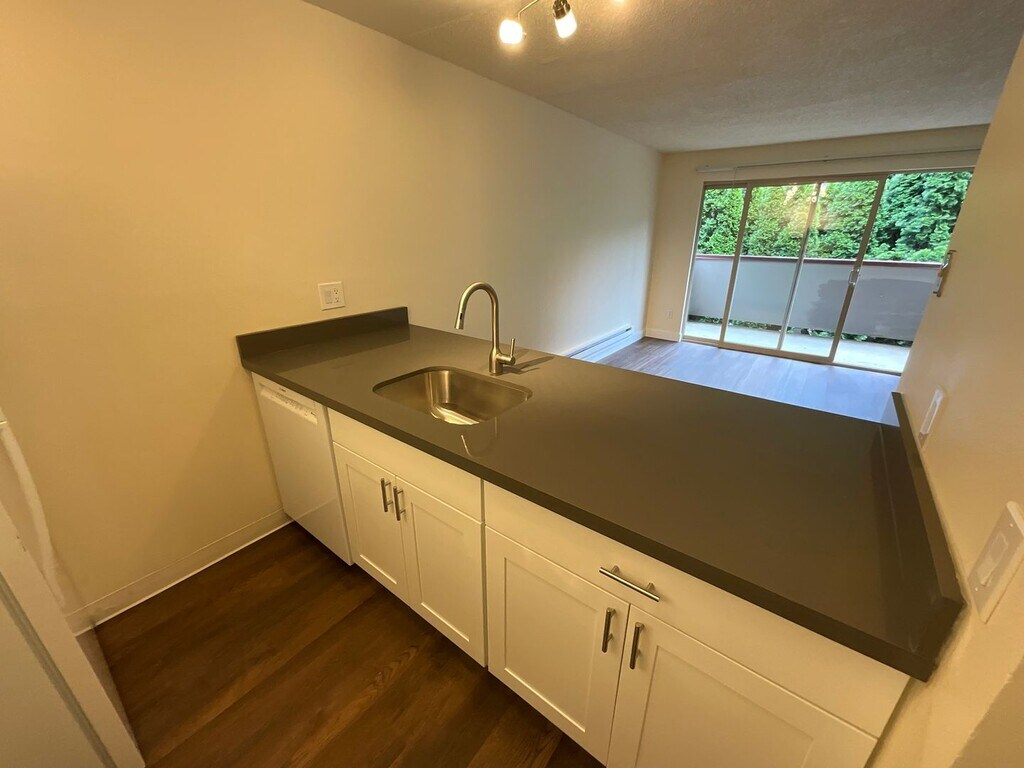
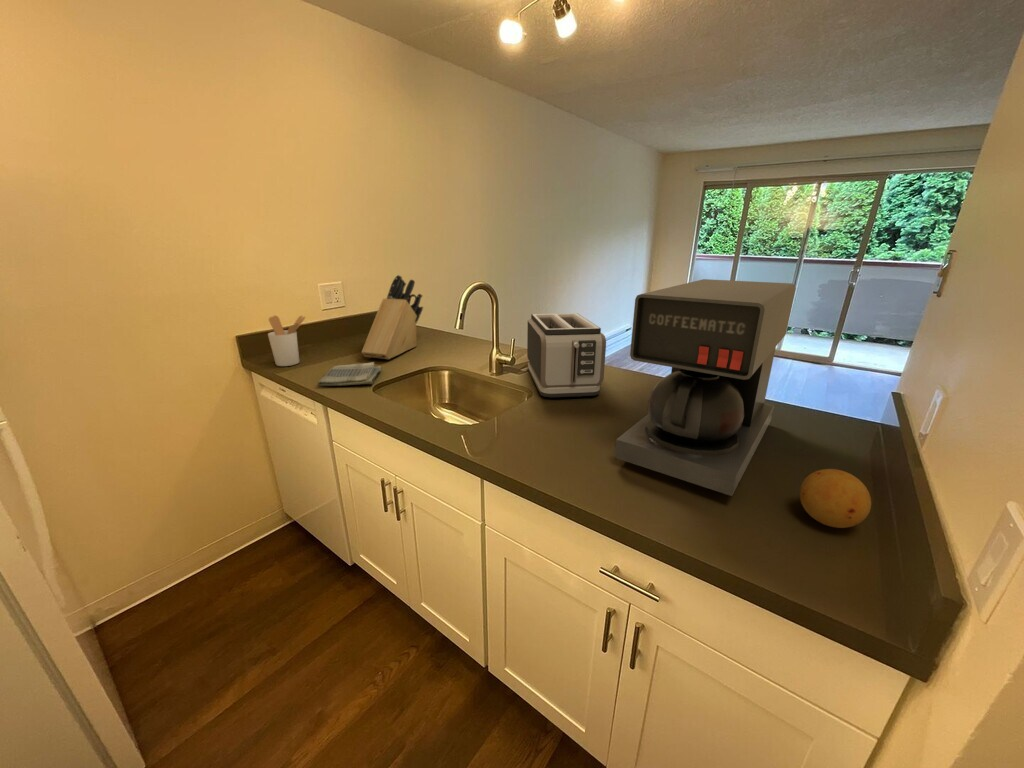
+ fruit [799,468,872,529]
+ toaster [526,312,607,398]
+ knife block [360,274,424,360]
+ coffee maker [614,278,797,497]
+ utensil holder [267,315,307,367]
+ dish towel [317,361,383,387]
